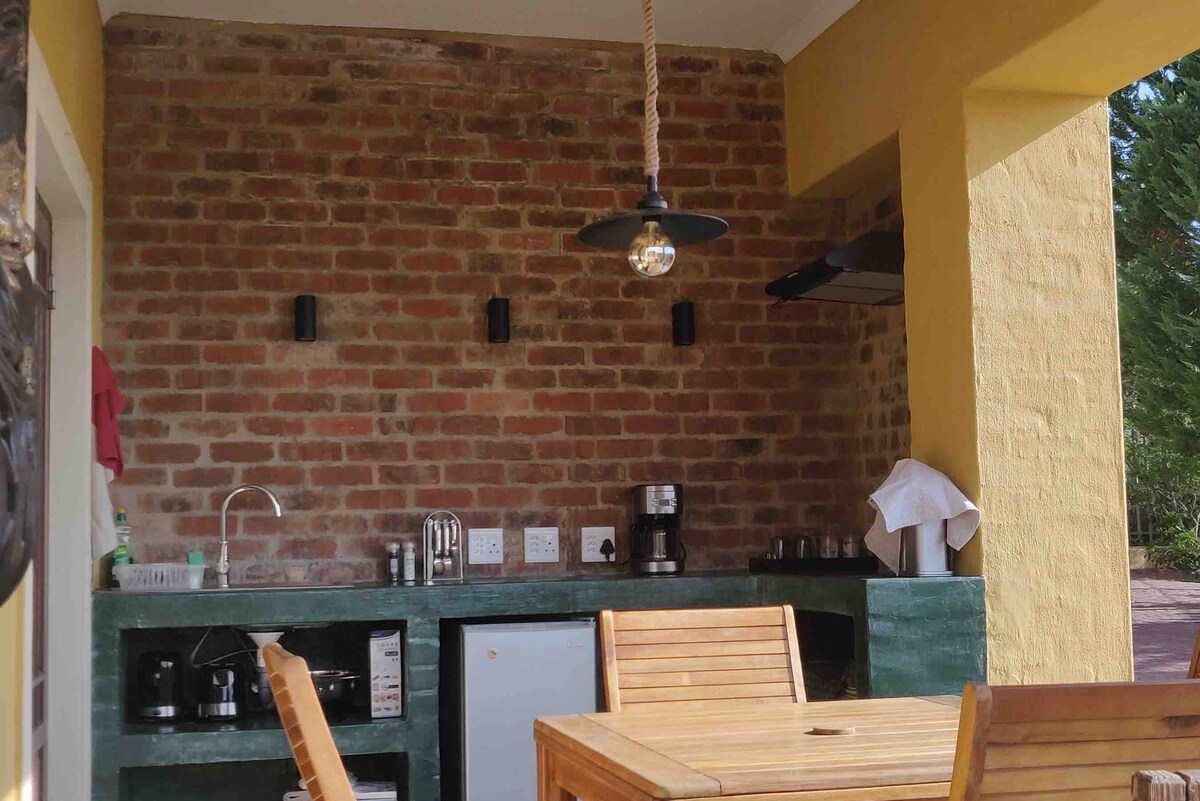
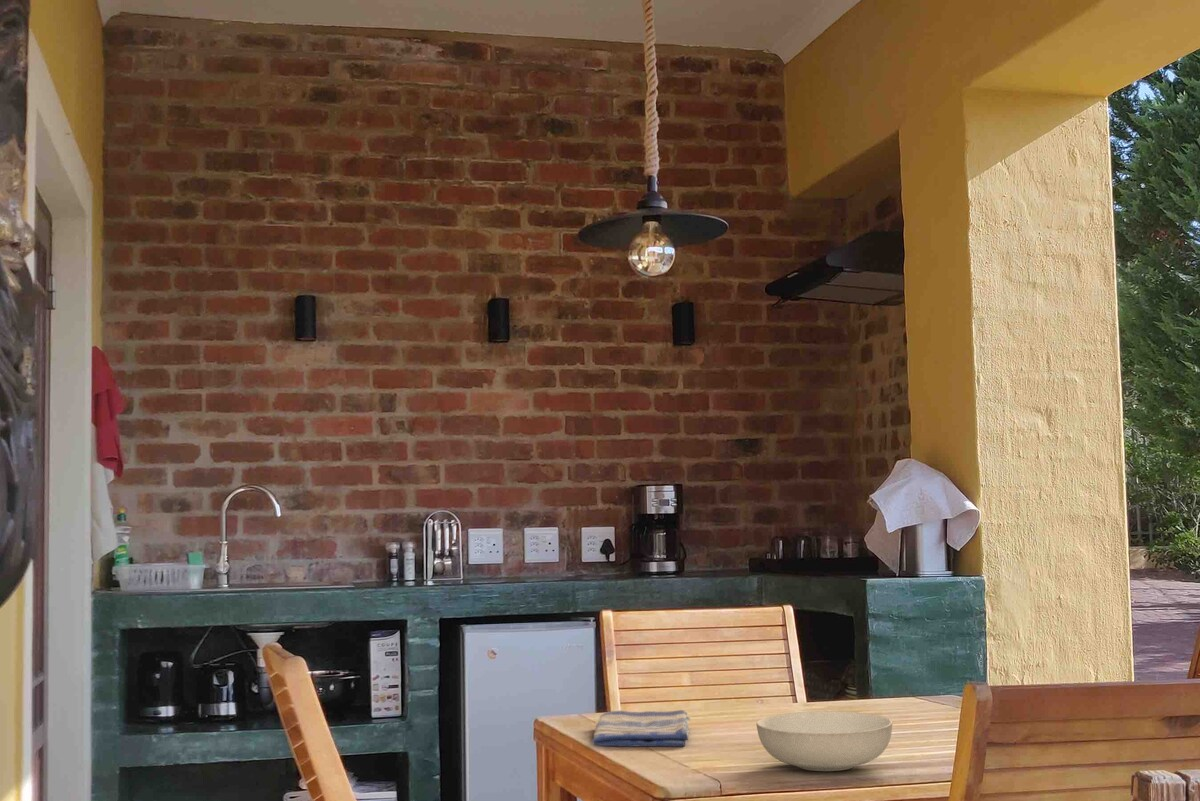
+ serving bowl [755,710,894,772]
+ dish towel [591,709,691,748]
